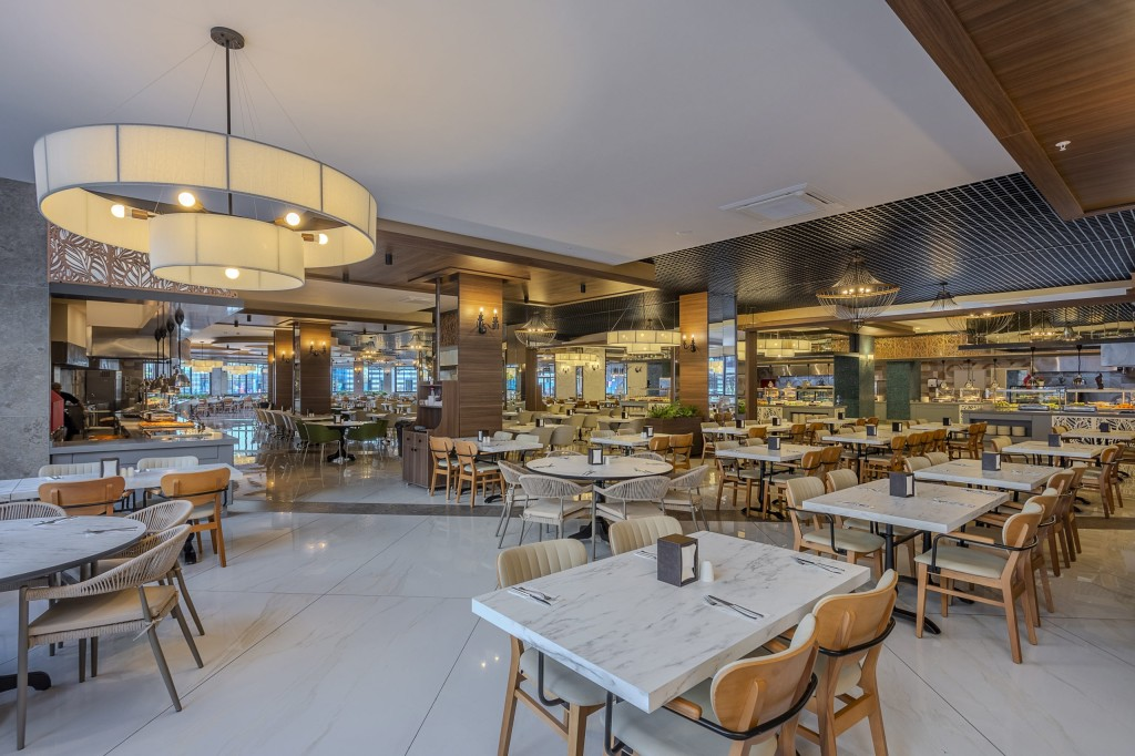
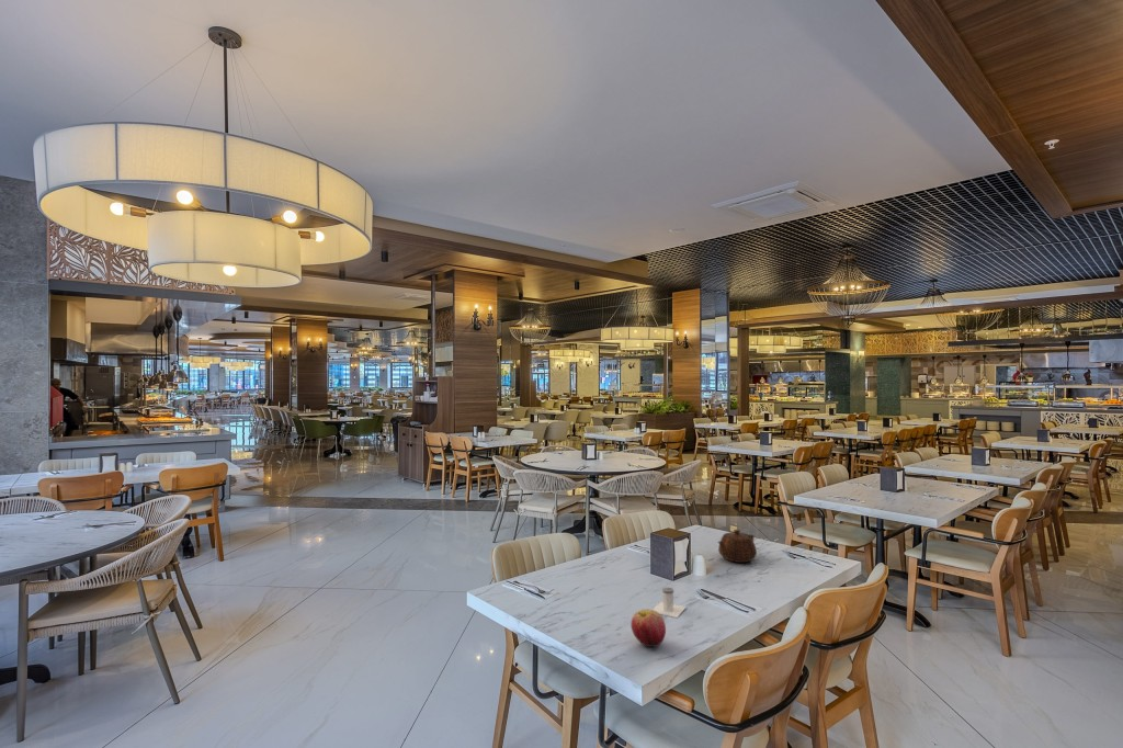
+ apple [629,608,667,648]
+ salt shaker [651,587,687,619]
+ teapot [717,529,758,564]
